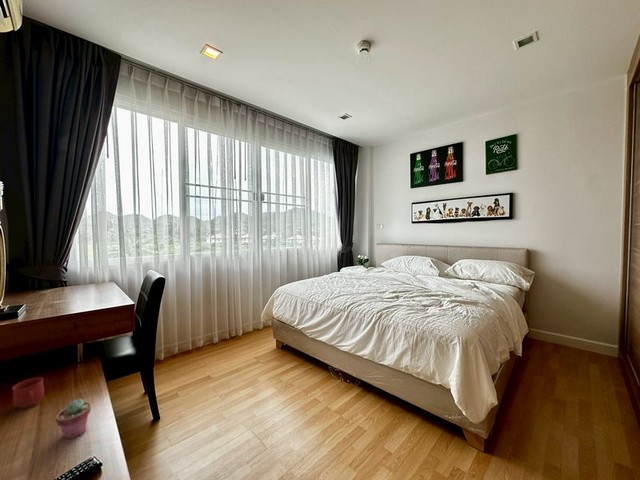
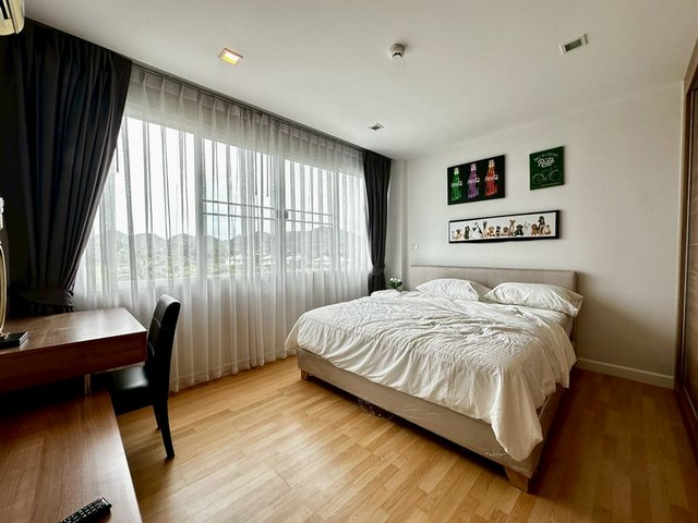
- mug [11,376,45,409]
- potted succulent [55,398,92,440]
